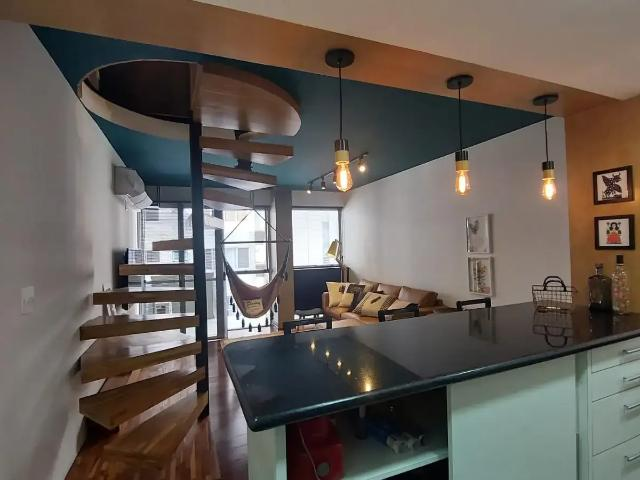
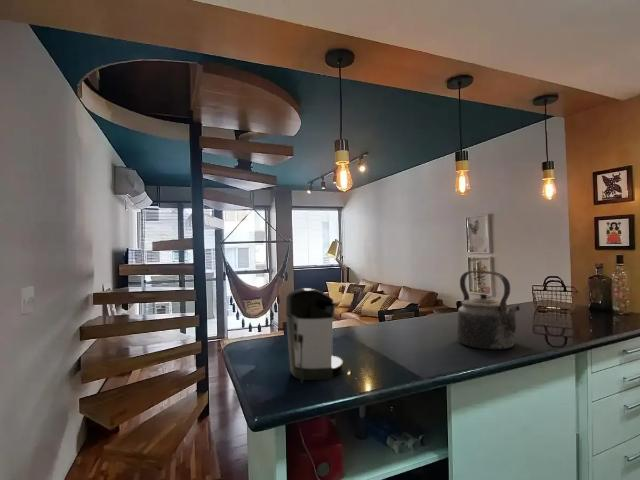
+ coffee maker [285,287,344,384]
+ kettle [456,270,521,351]
